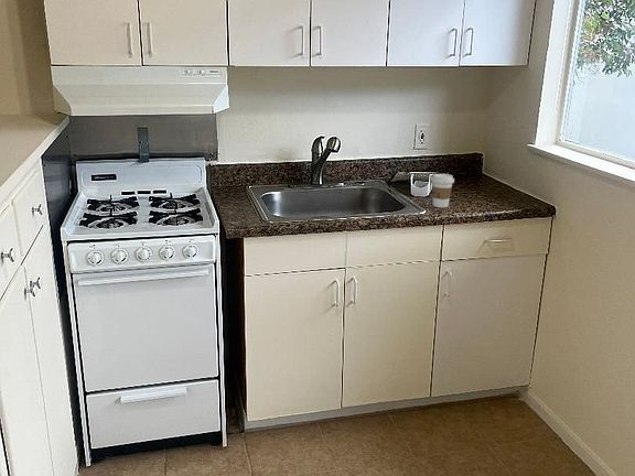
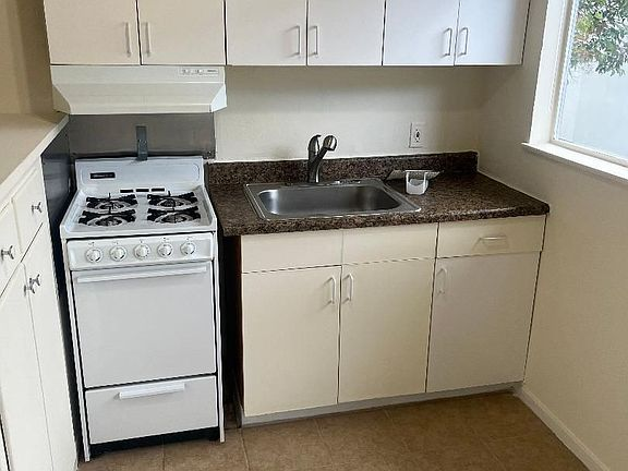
- coffee cup [430,173,455,208]
